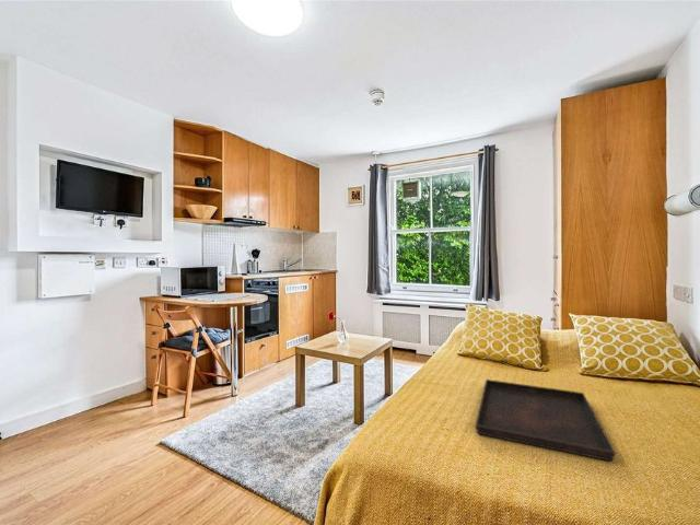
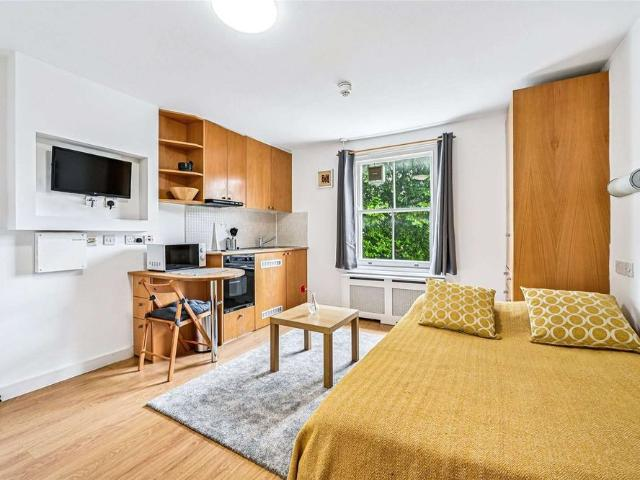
- serving tray [475,378,617,463]
